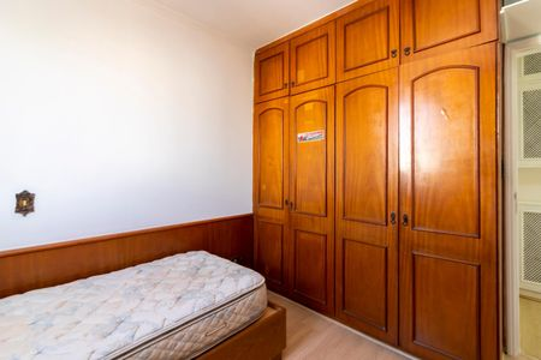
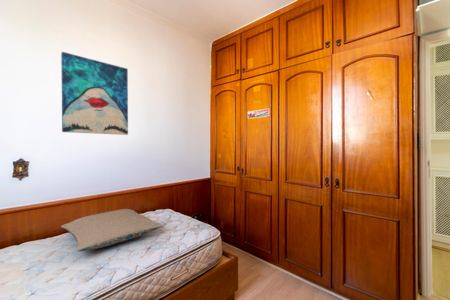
+ wall art [60,51,129,136]
+ pillow [60,208,164,252]
